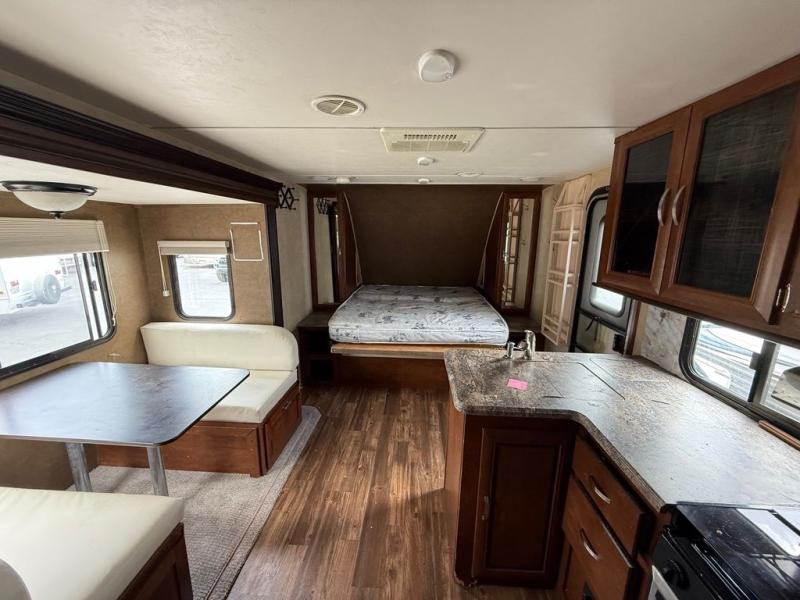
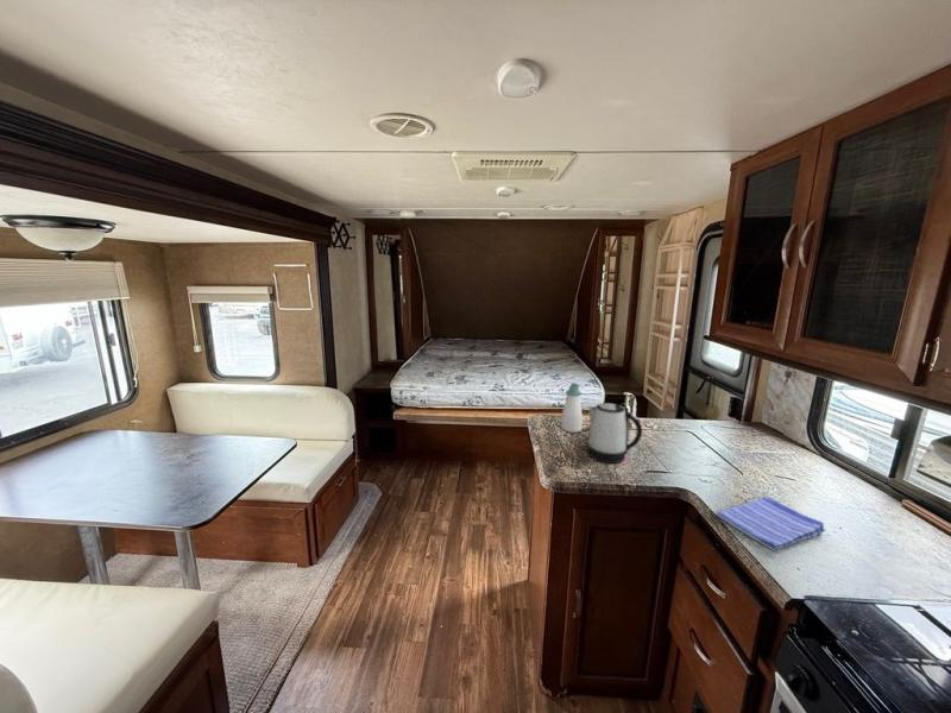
+ soap bottle [560,381,584,434]
+ kettle [586,402,643,465]
+ dish towel [714,496,826,553]
